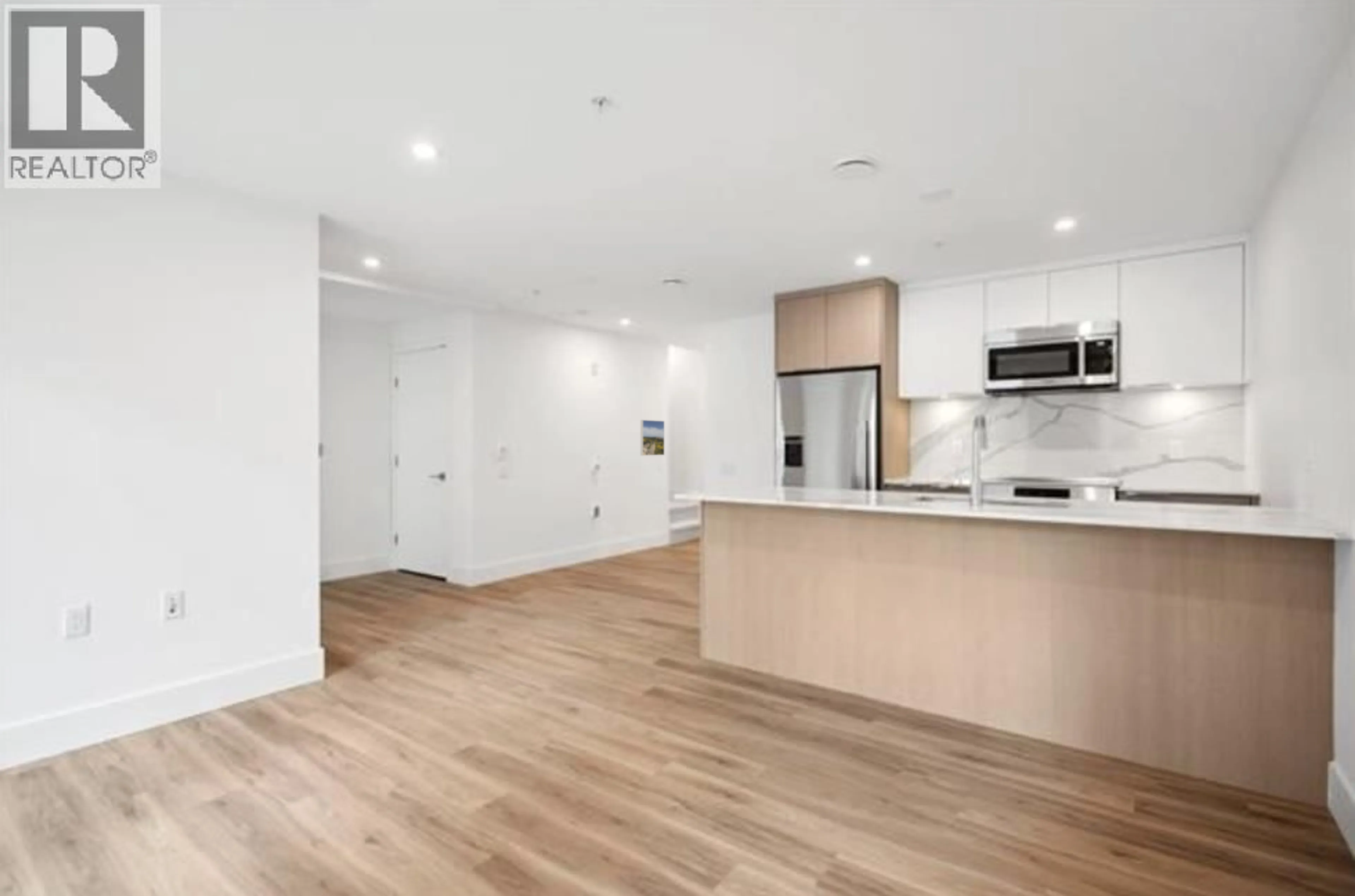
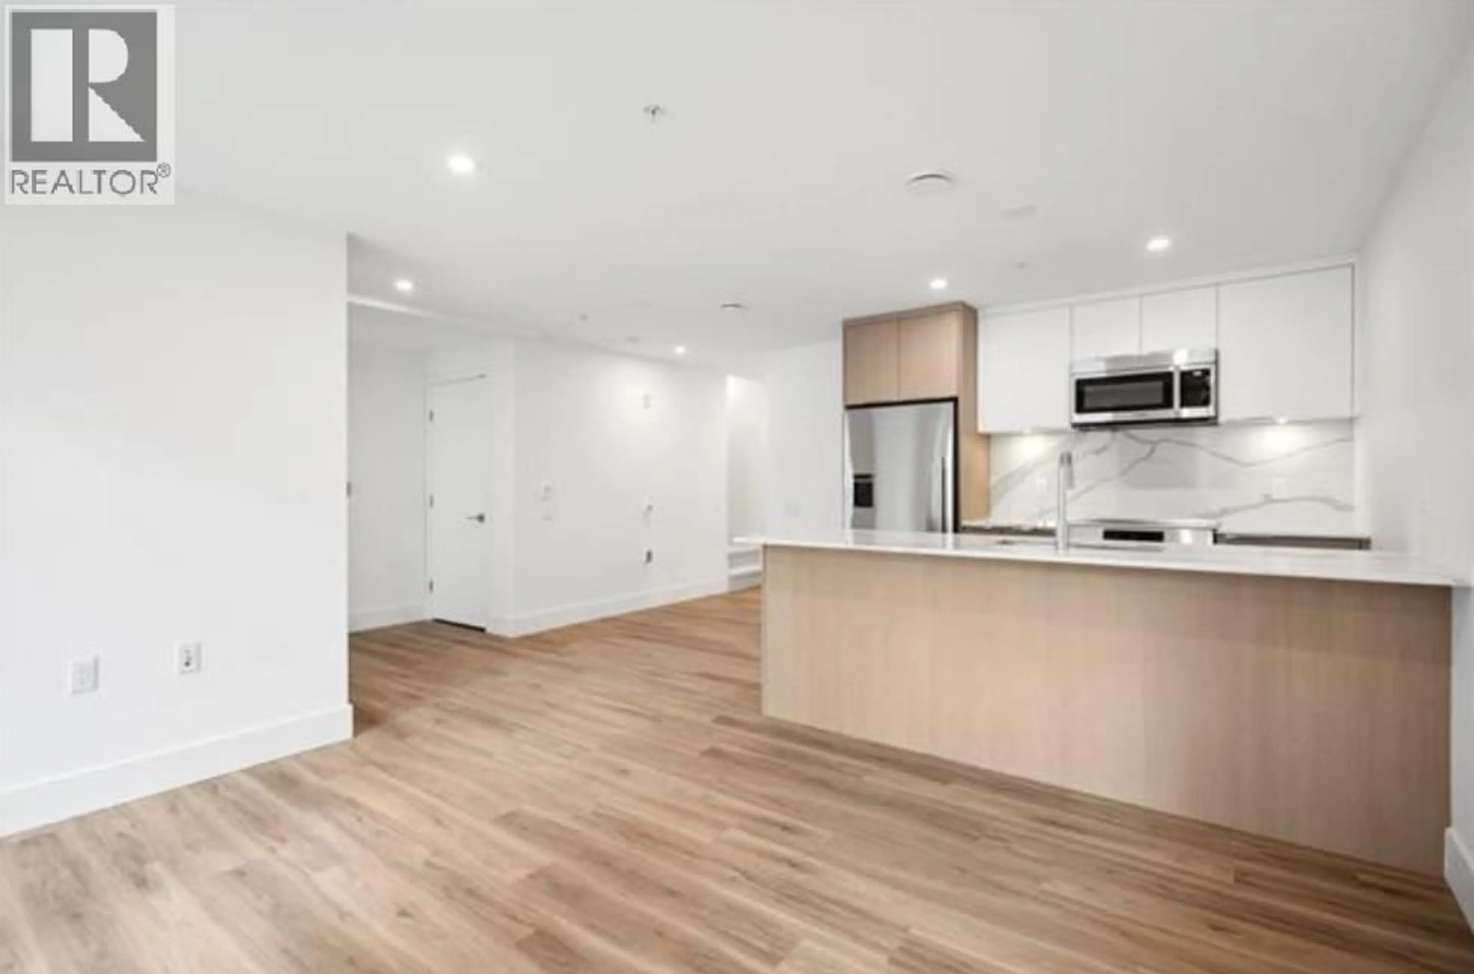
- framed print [640,420,665,456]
